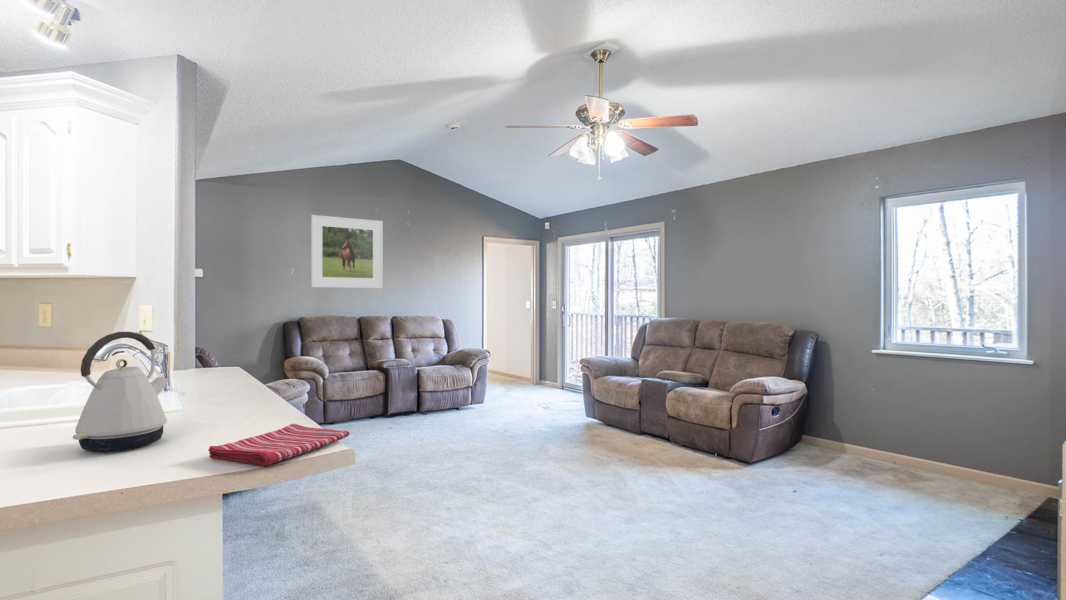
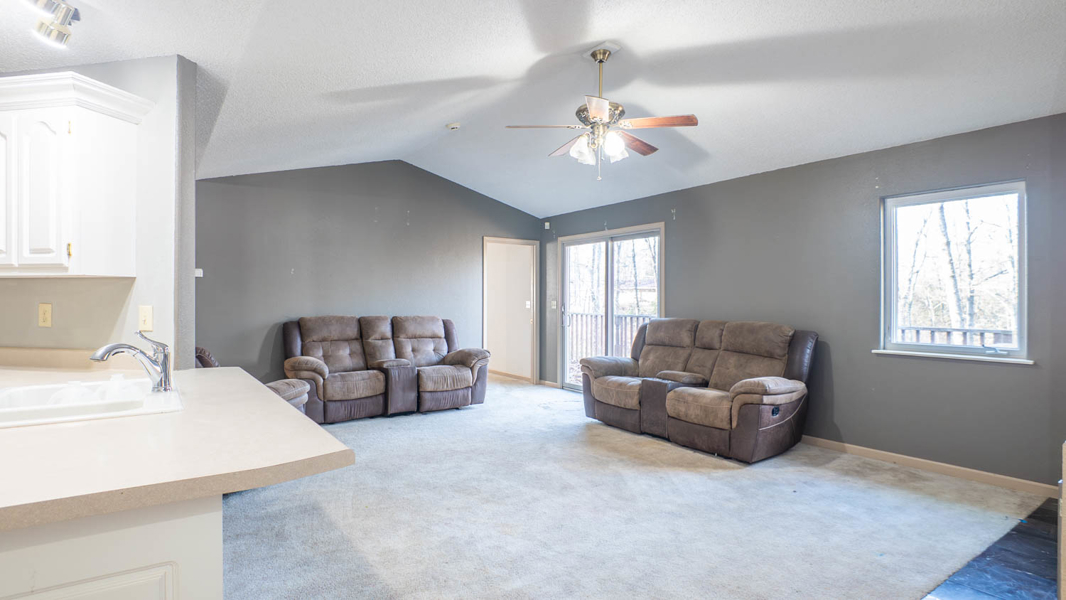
- kettle [72,331,170,453]
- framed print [310,214,384,289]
- dish towel [208,423,350,466]
